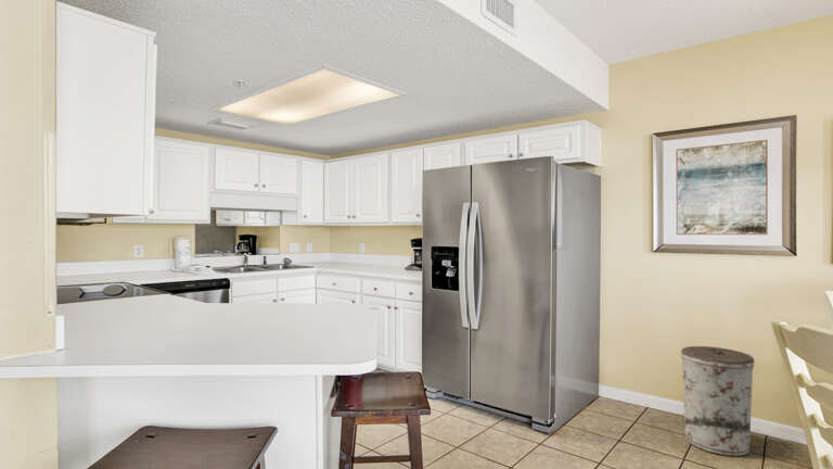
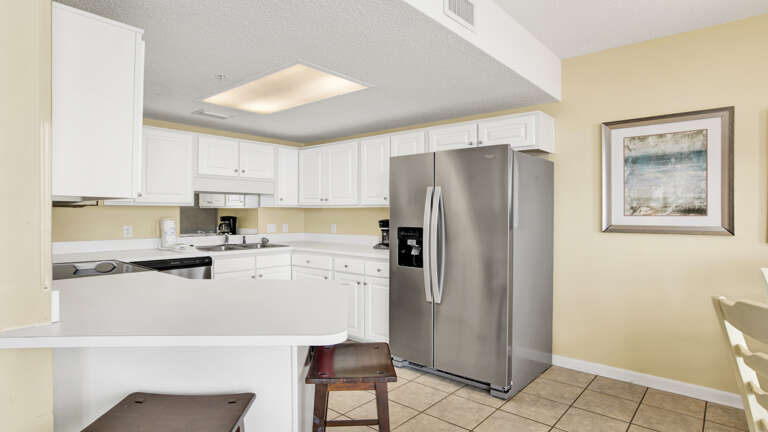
- trash can [680,345,755,457]
